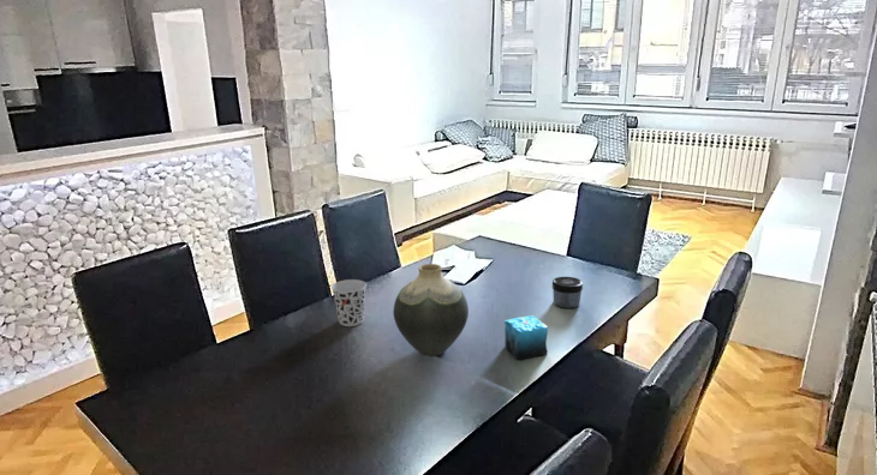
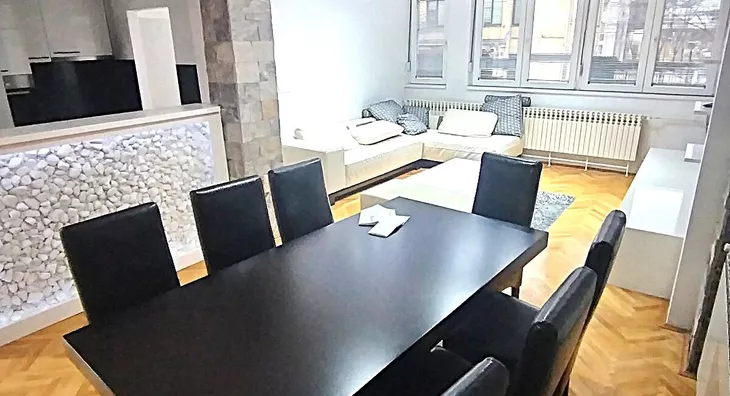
- candle [503,314,549,361]
- cup [330,278,368,327]
- vase [393,263,470,357]
- jar [550,276,584,309]
